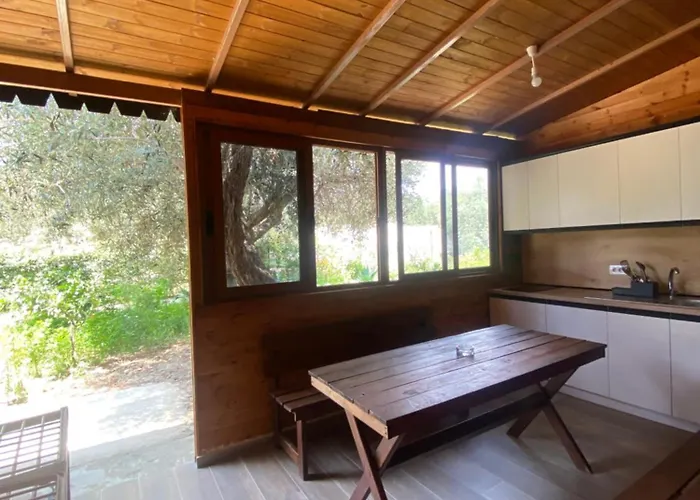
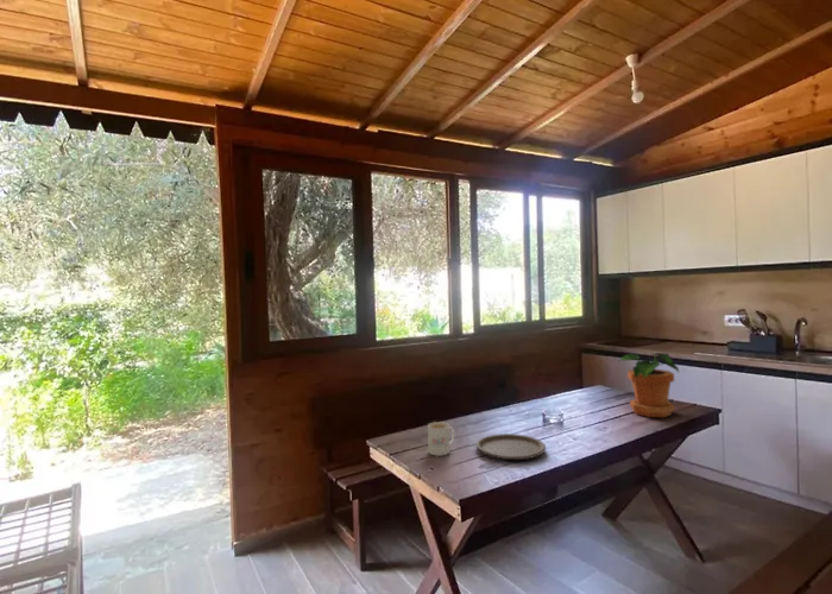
+ potted plant [618,352,680,418]
+ mug [427,421,455,457]
+ plate [474,432,547,461]
